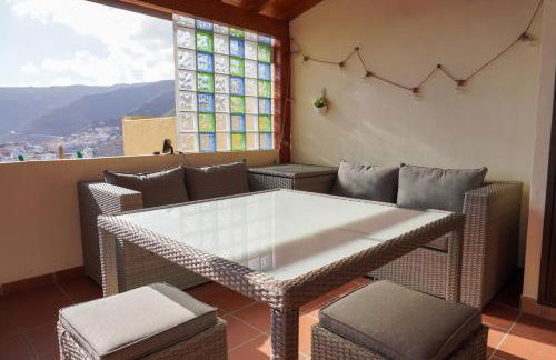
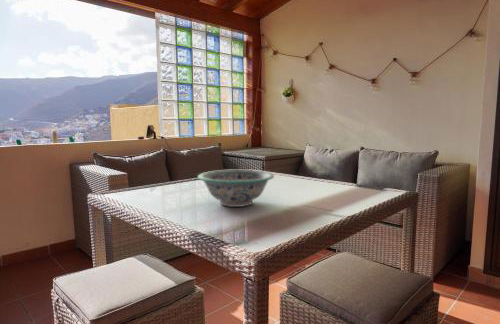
+ decorative bowl [197,169,275,208]
